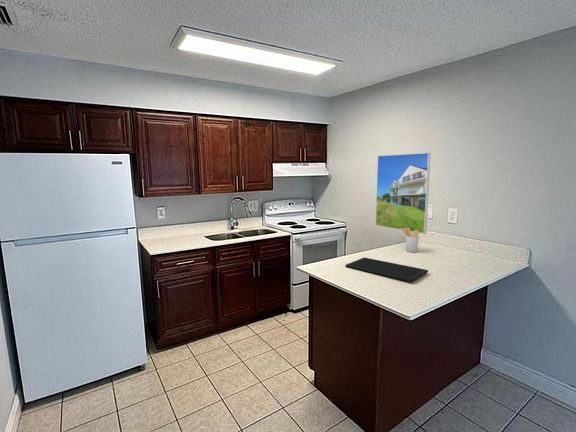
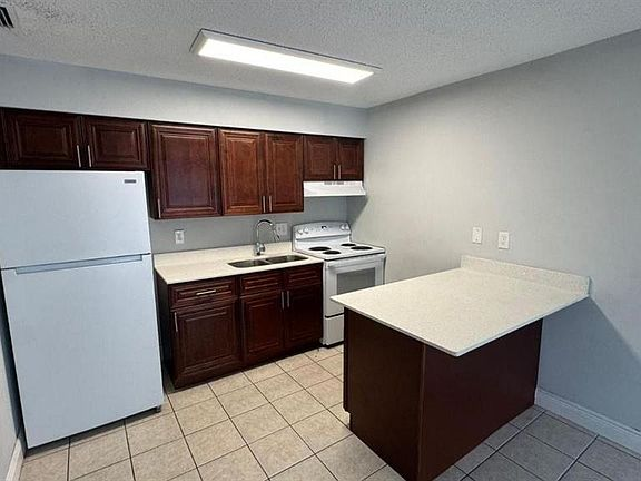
- utensil holder [401,228,420,253]
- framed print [375,152,432,235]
- cutting board [345,256,429,283]
